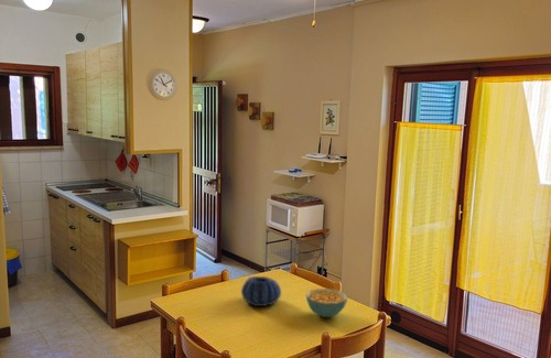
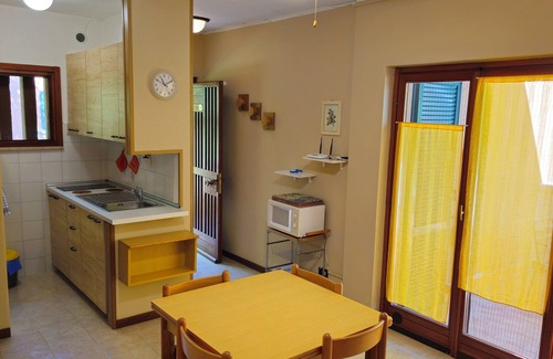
- decorative bowl [240,275,282,307]
- cereal bowl [305,288,348,318]
